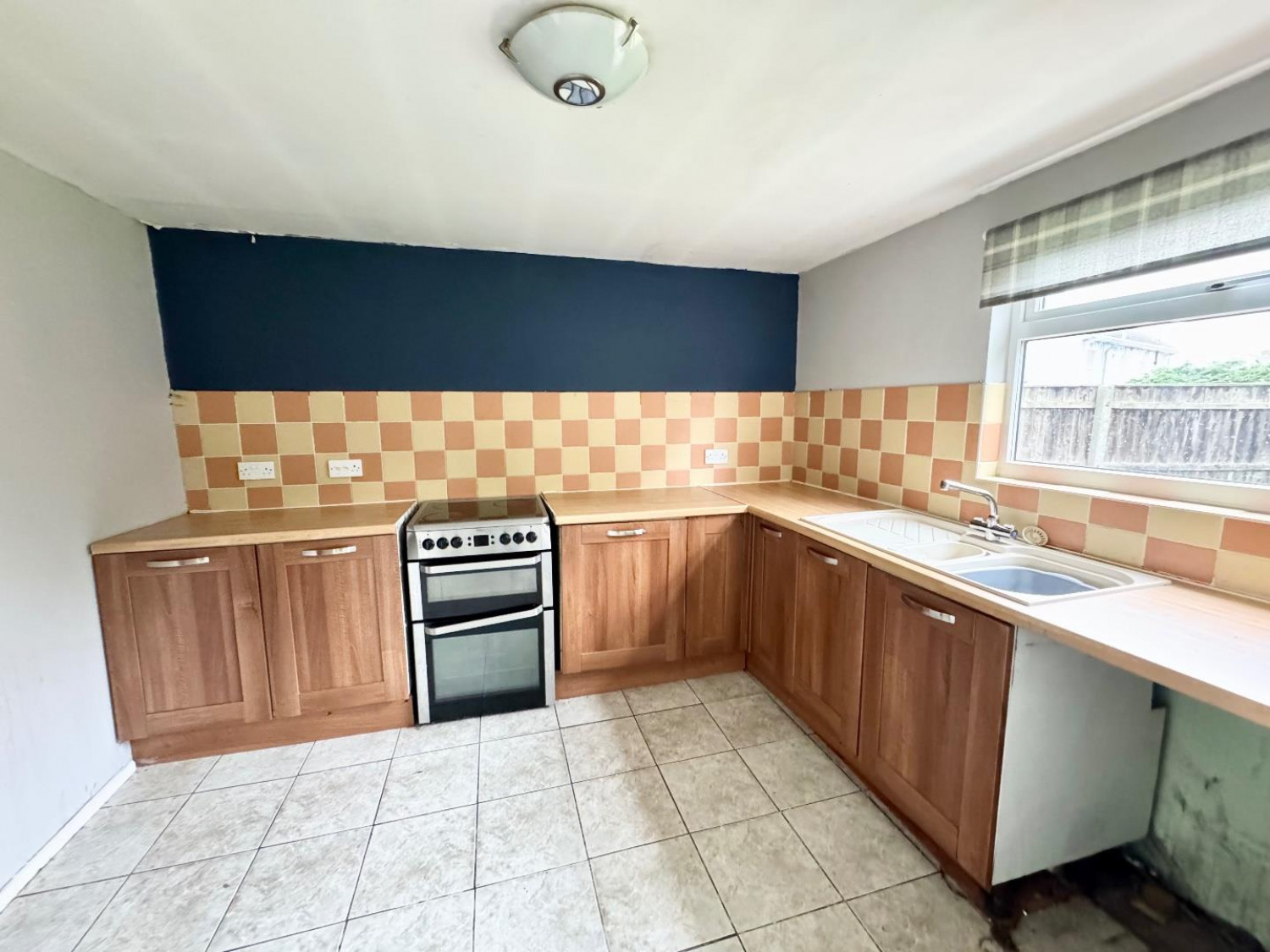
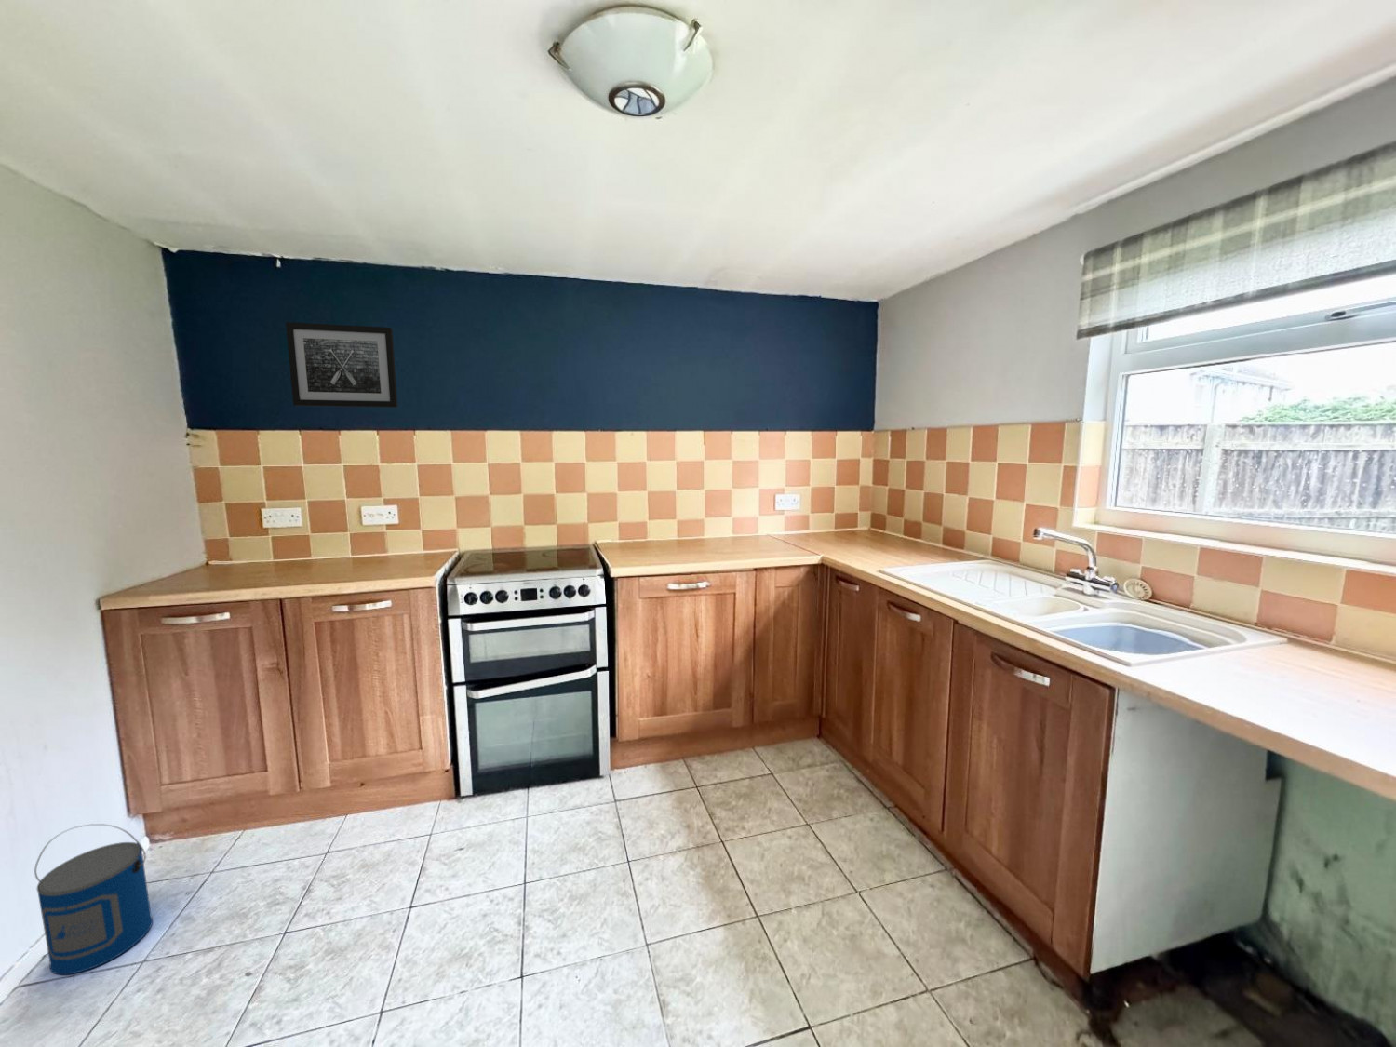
+ wall art [285,321,398,408]
+ bucket [33,823,154,976]
